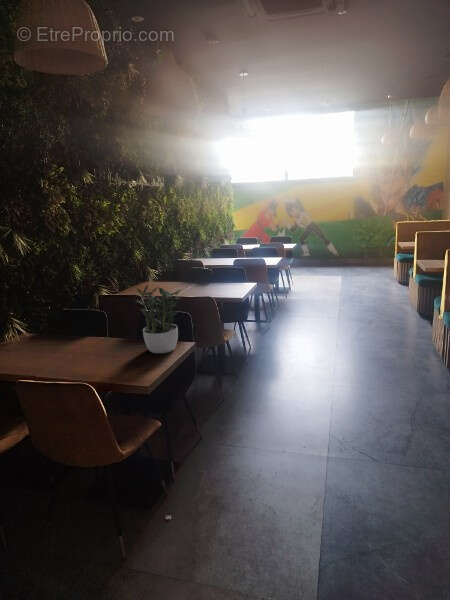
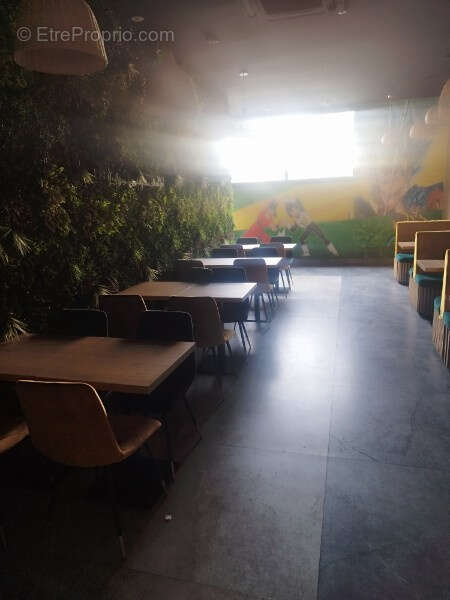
- potted plant [131,284,182,354]
